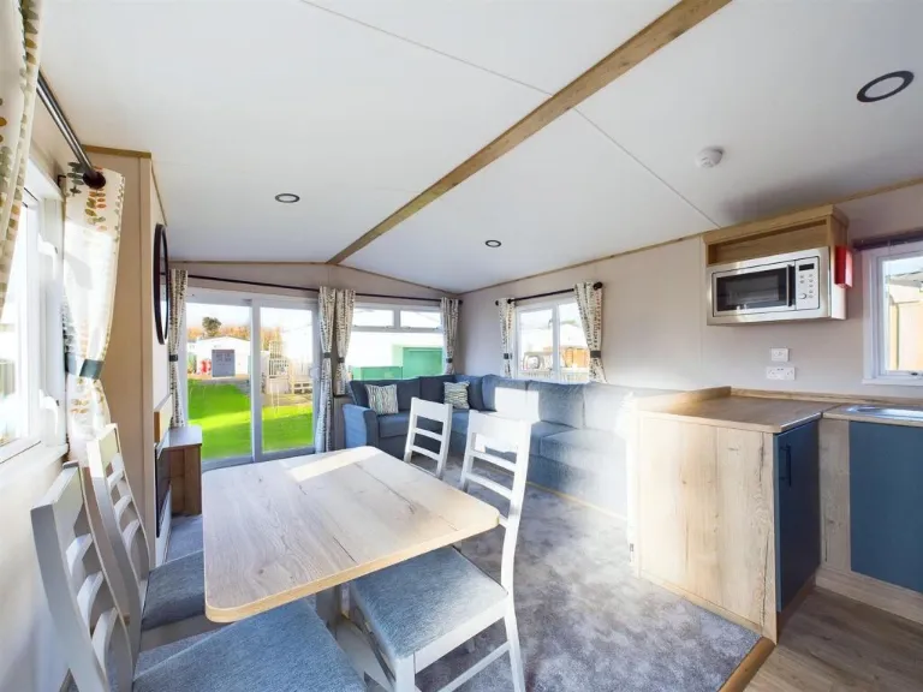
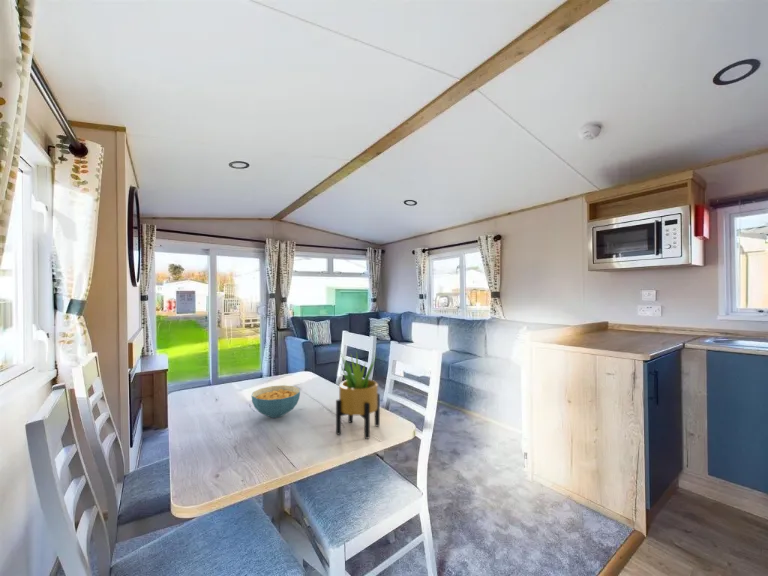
+ cereal bowl [251,384,301,419]
+ potted plant [335,351,381,440]
